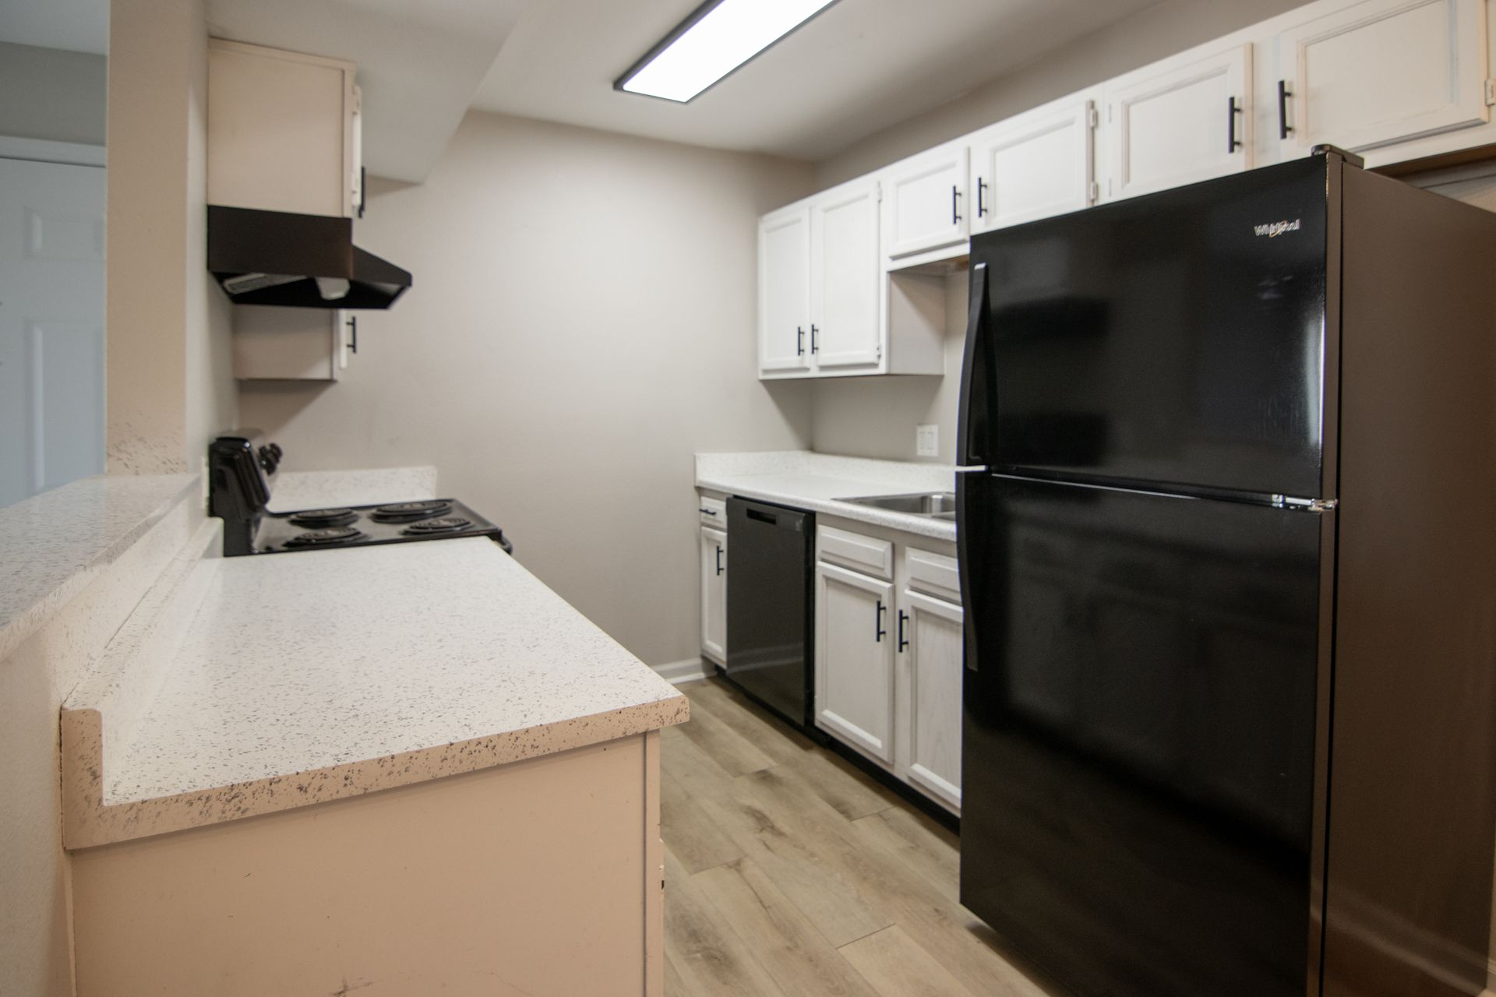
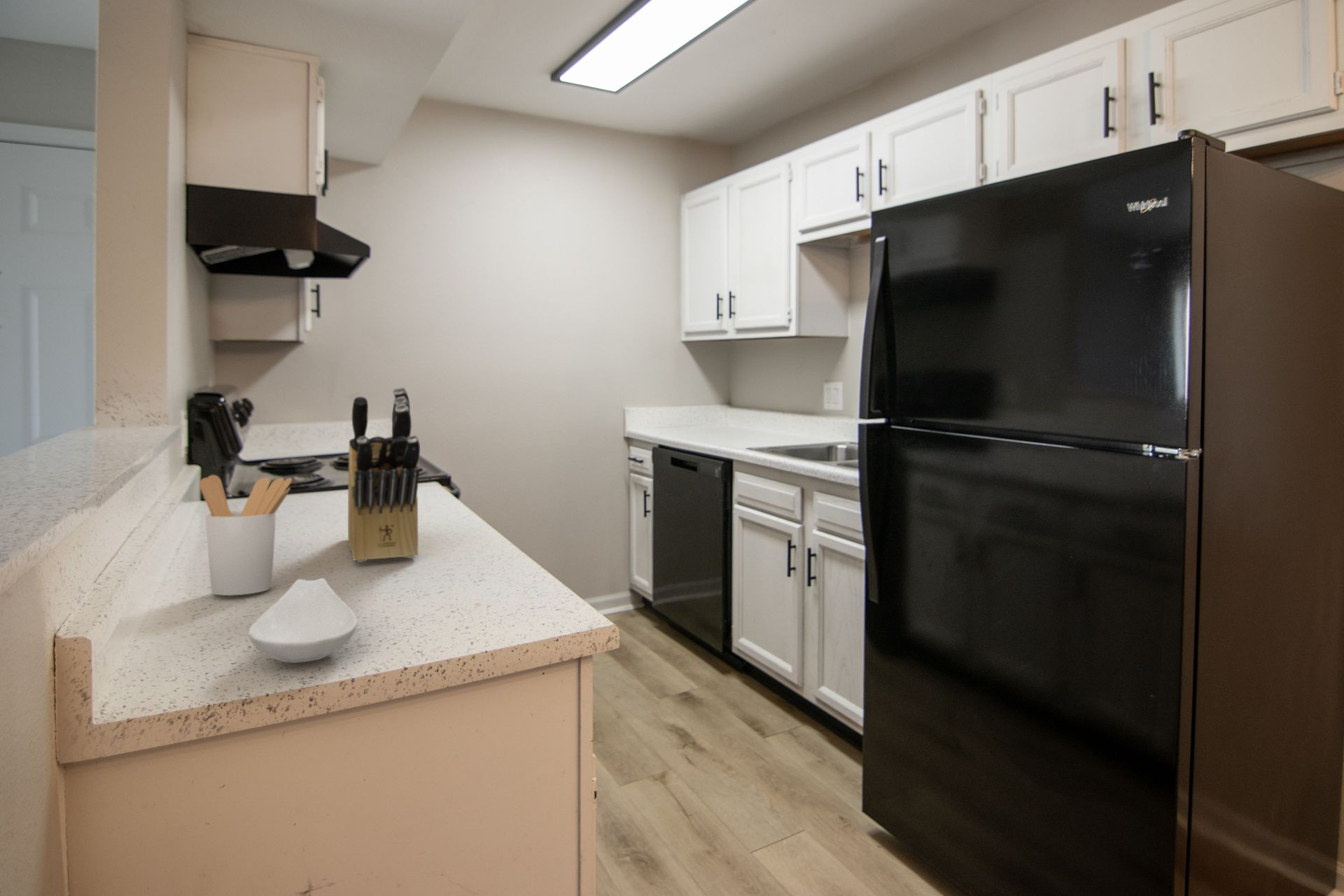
+ utensil holder [199,474,293,596]
+ spoon rest [248,577,358,664]
+ knife block [347,386,421,563]
